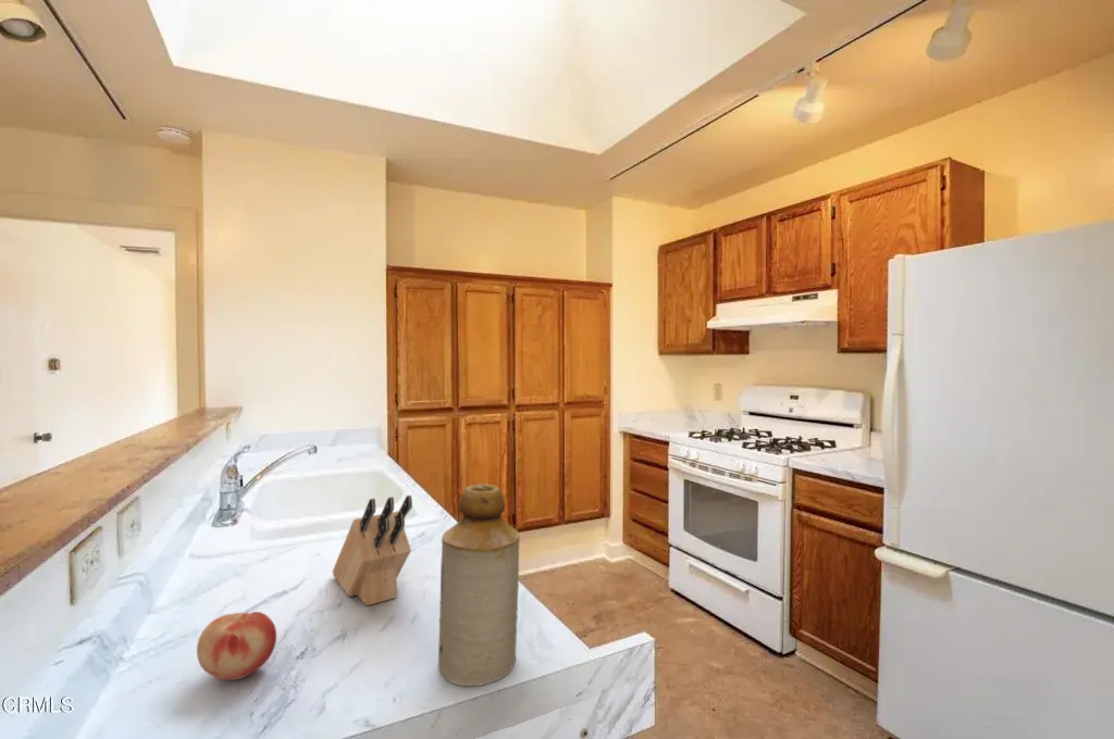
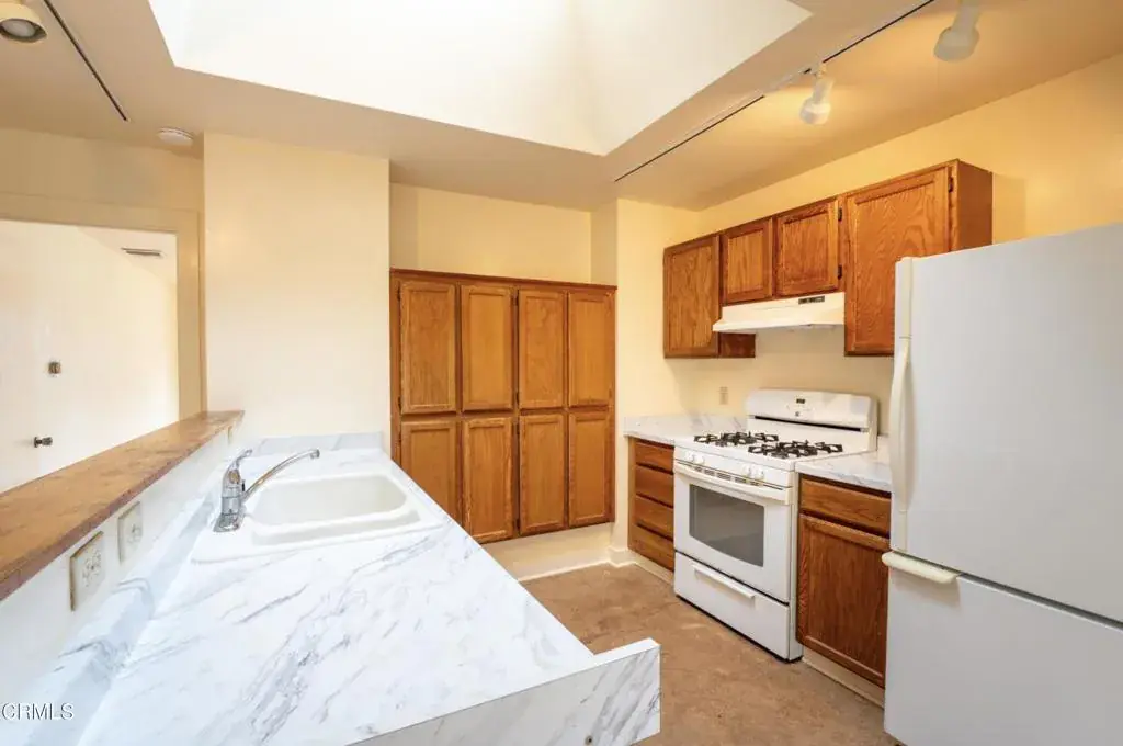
- knife block [332,494,413,608]
- bottle [437,484,520,687]
- fruit [196,611,277,681]
